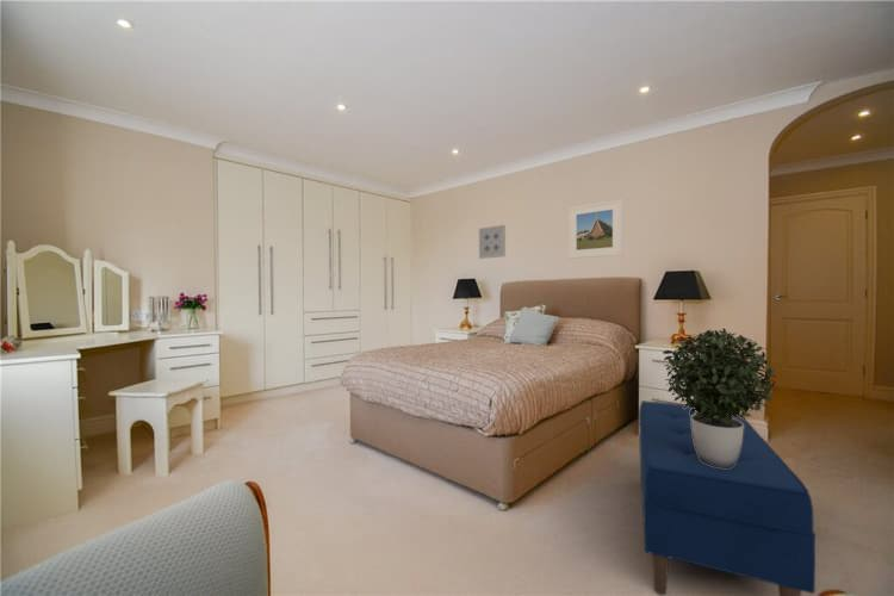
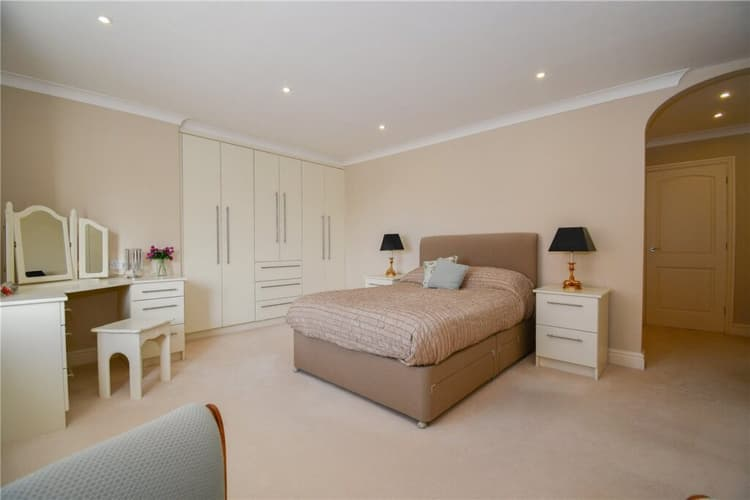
- bench [638,399,817,596]
- wall art [478,224,507,260]
- potted plant [662,327,778,468]
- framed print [567,198,623,260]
